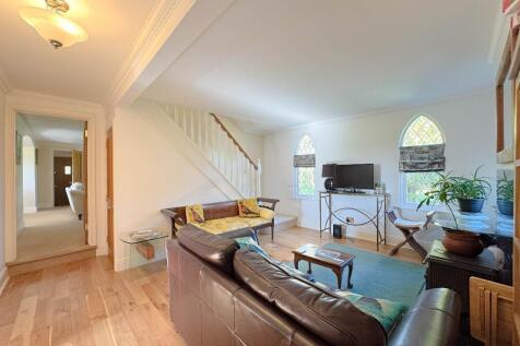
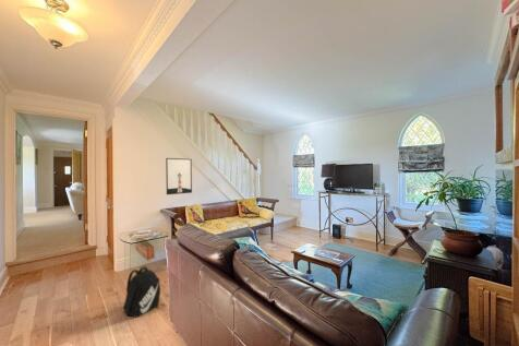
+ backpack [122,265,161,319]
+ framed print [165,157,193,195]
